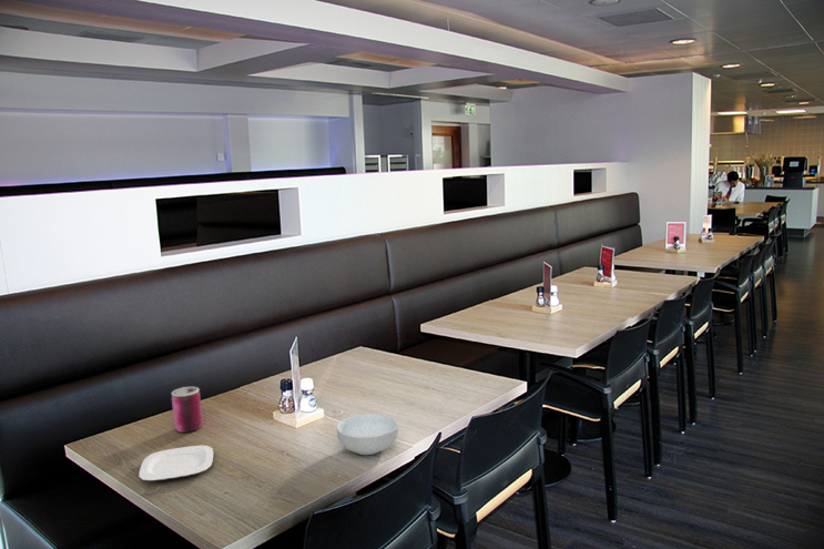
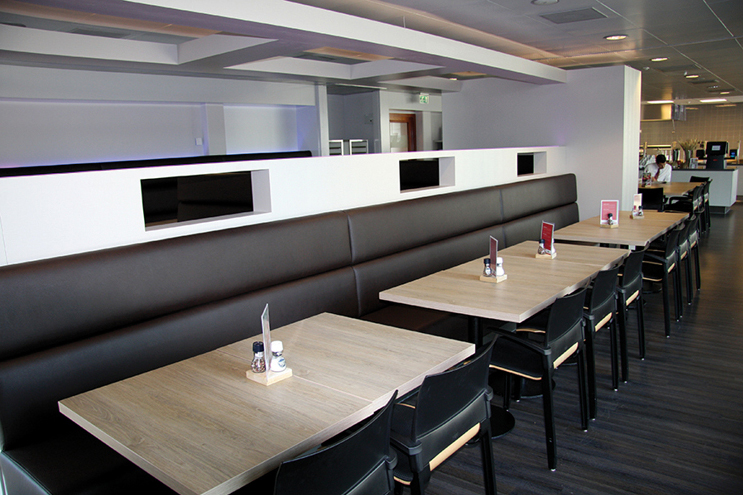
- cereal bowl [336,413,399,456]
- plate [138,445,214,482]
- can [171,386,204,434]
